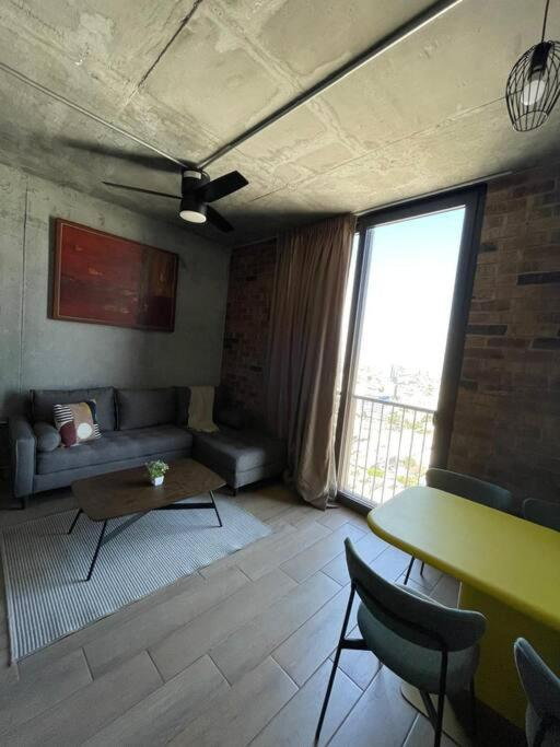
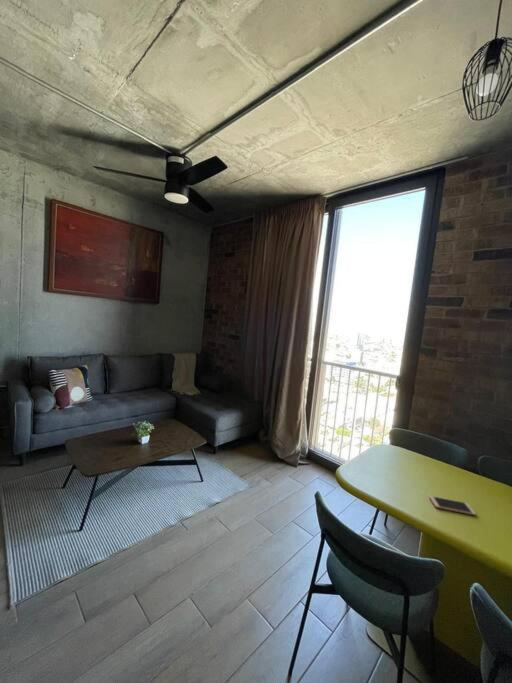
+ smartphone [428,495,477,516]
